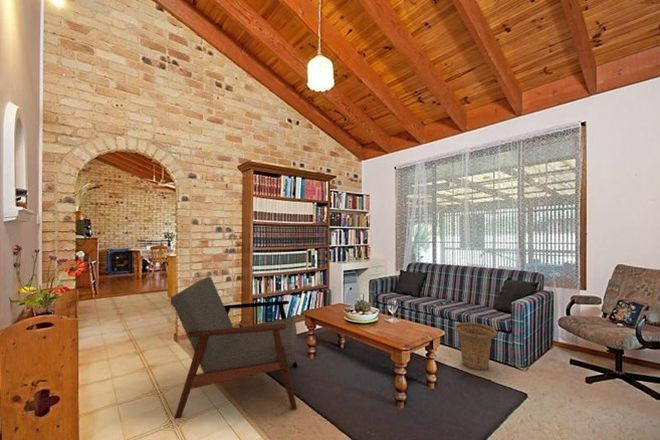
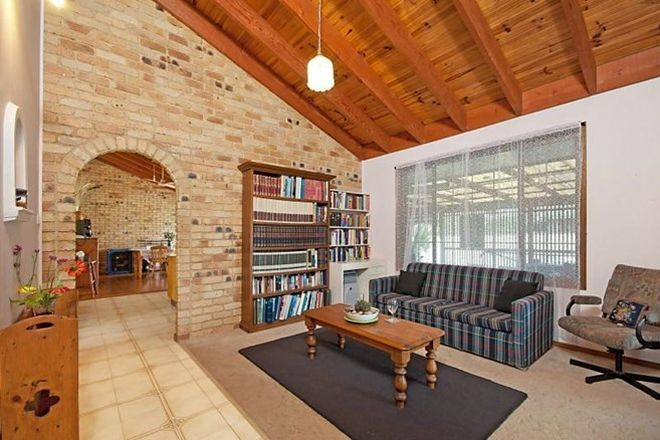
- armchair [170,276,298,420]
- basket [453,321,498,371]
